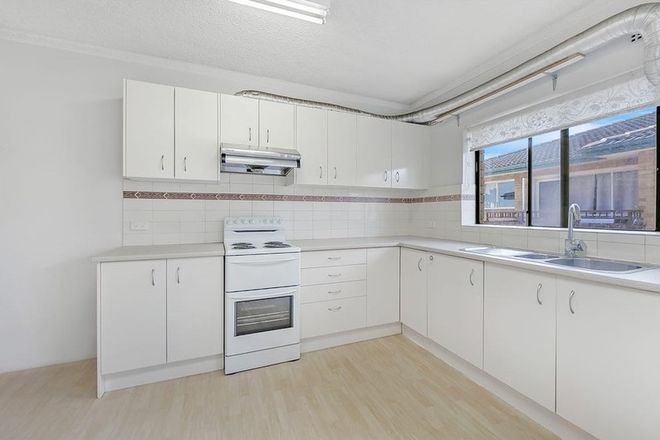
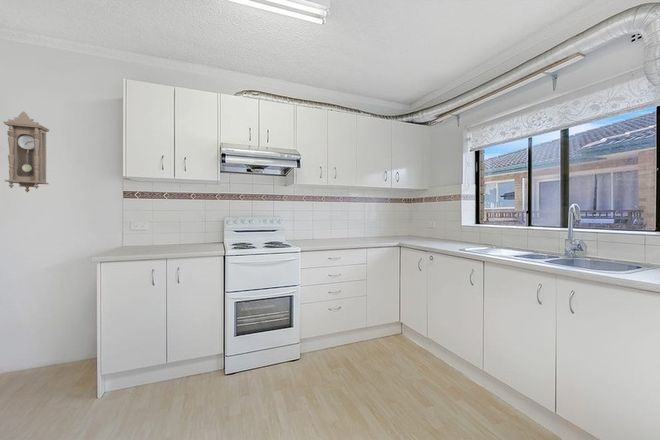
+ pendulum clock [2,110,50,193]
